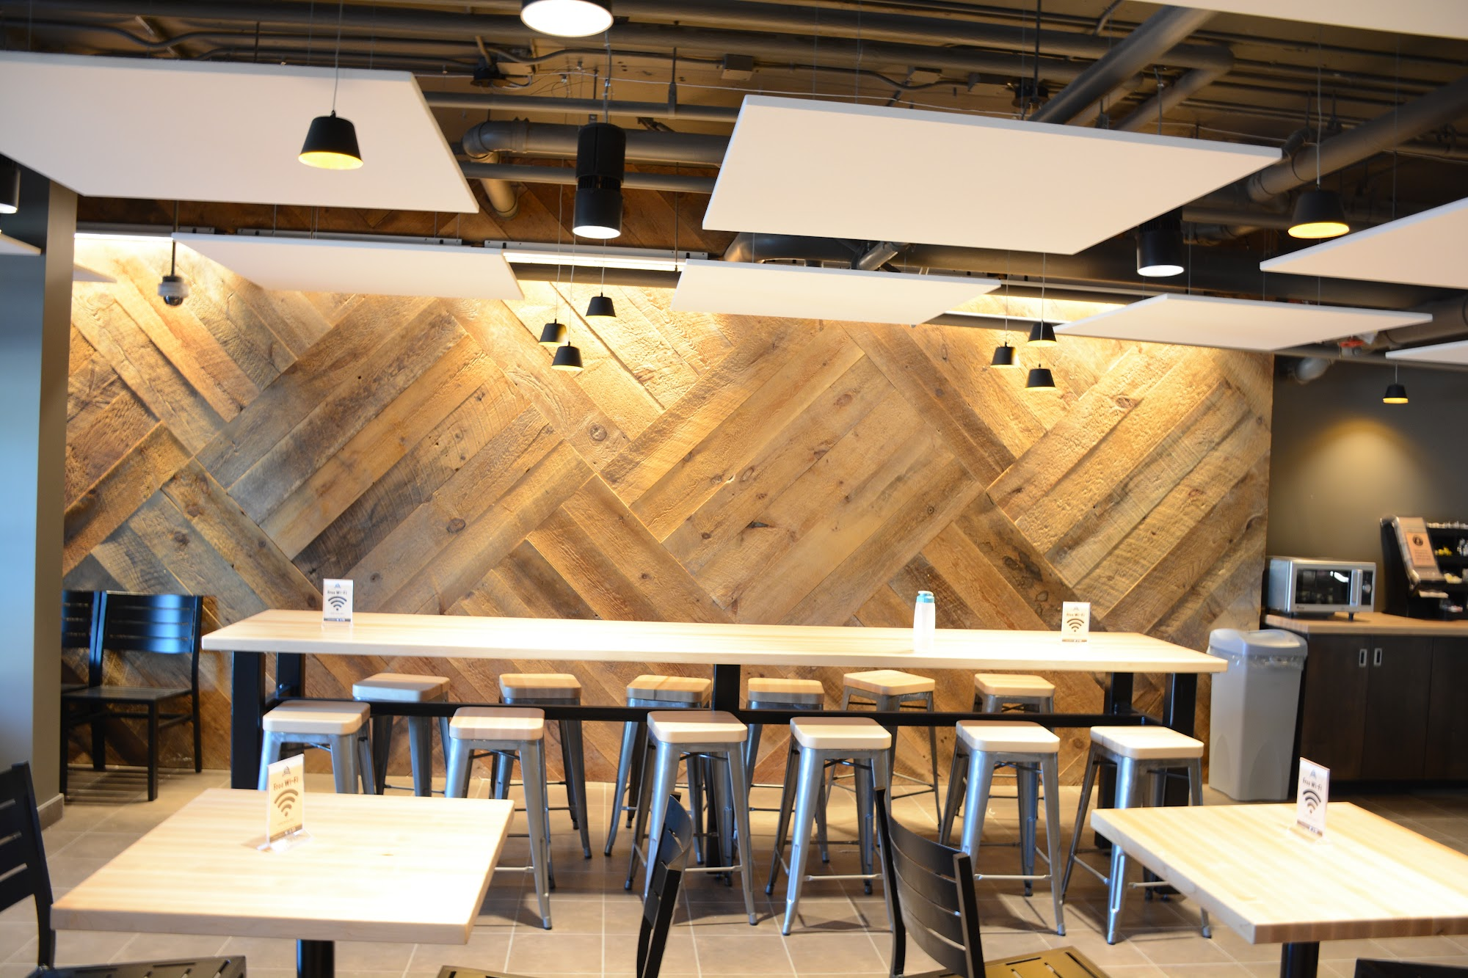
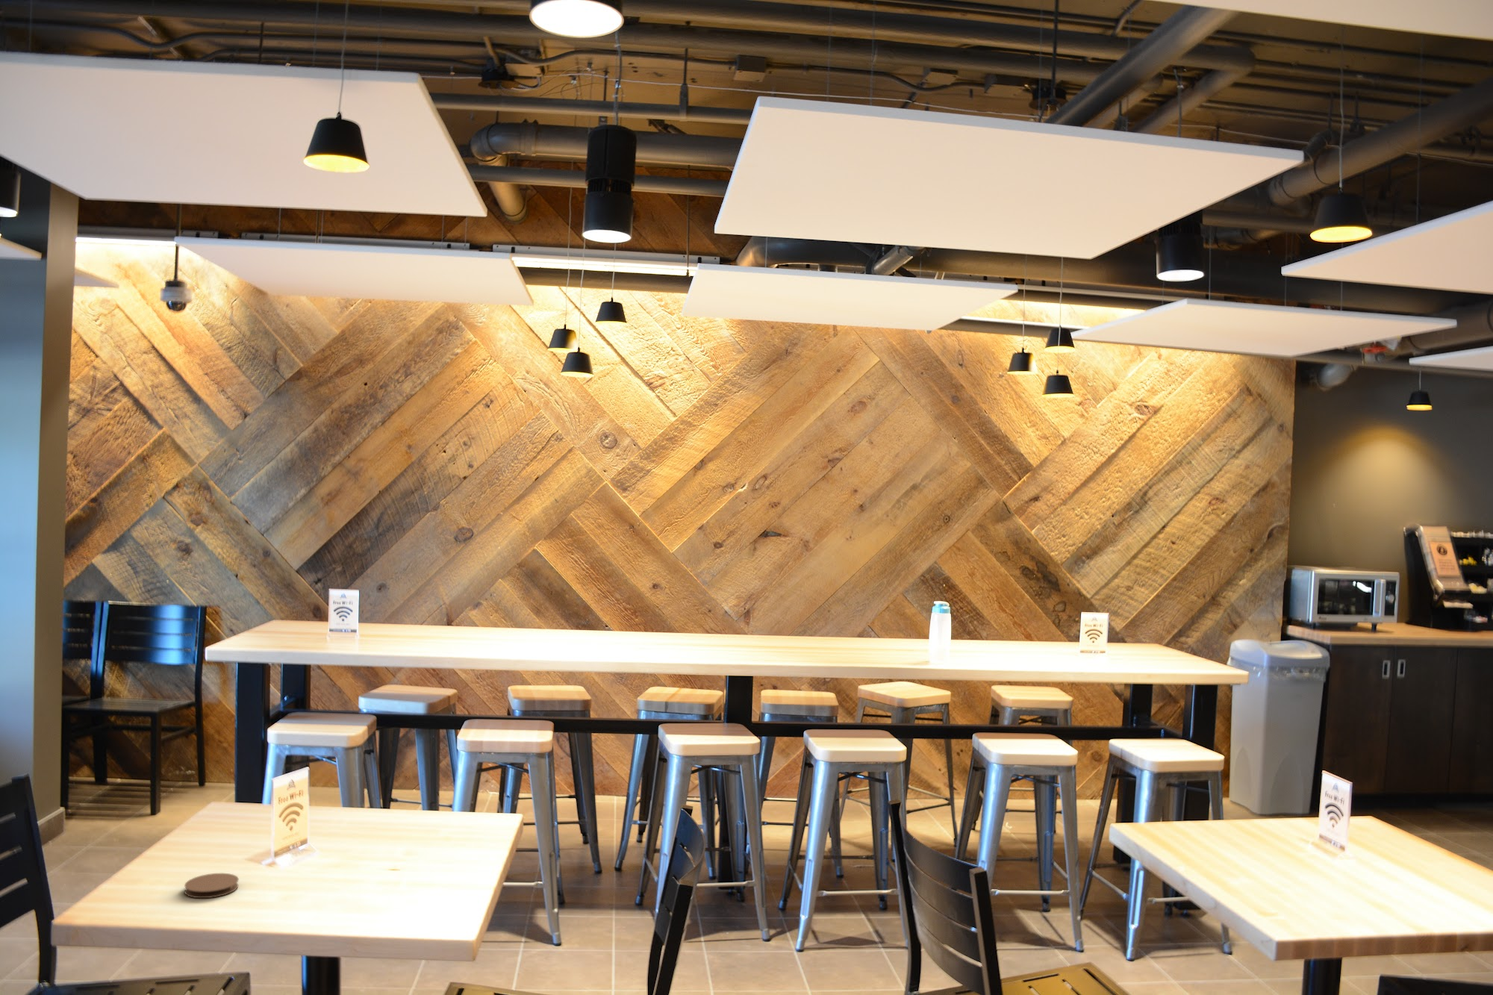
+ coaster [183,873,240,898]
